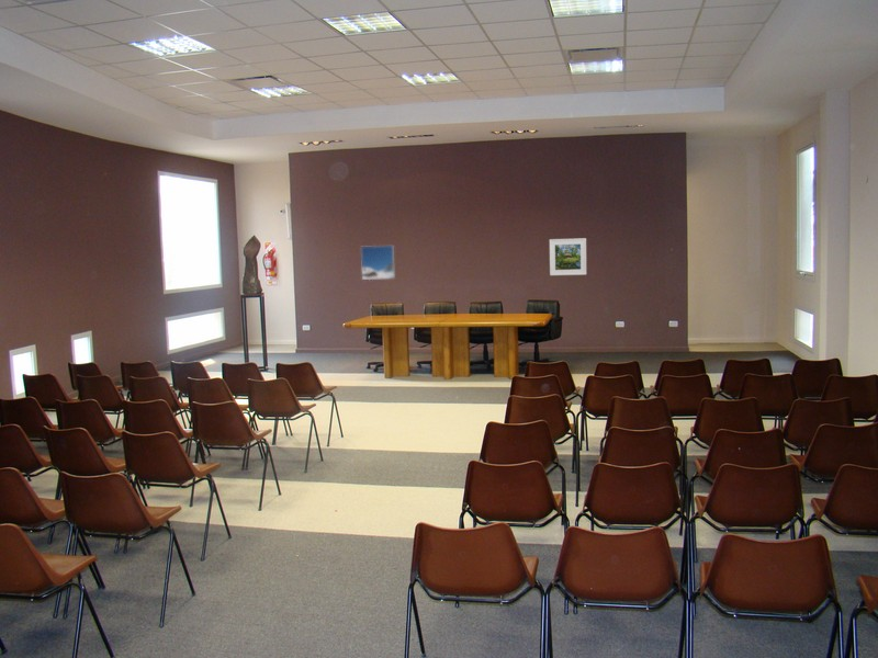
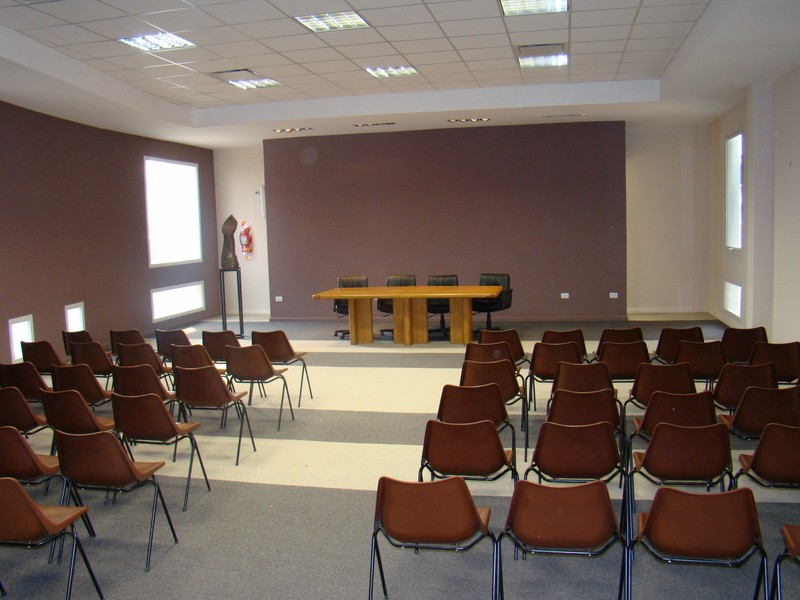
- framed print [549,237,587,276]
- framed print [360,245,396,281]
